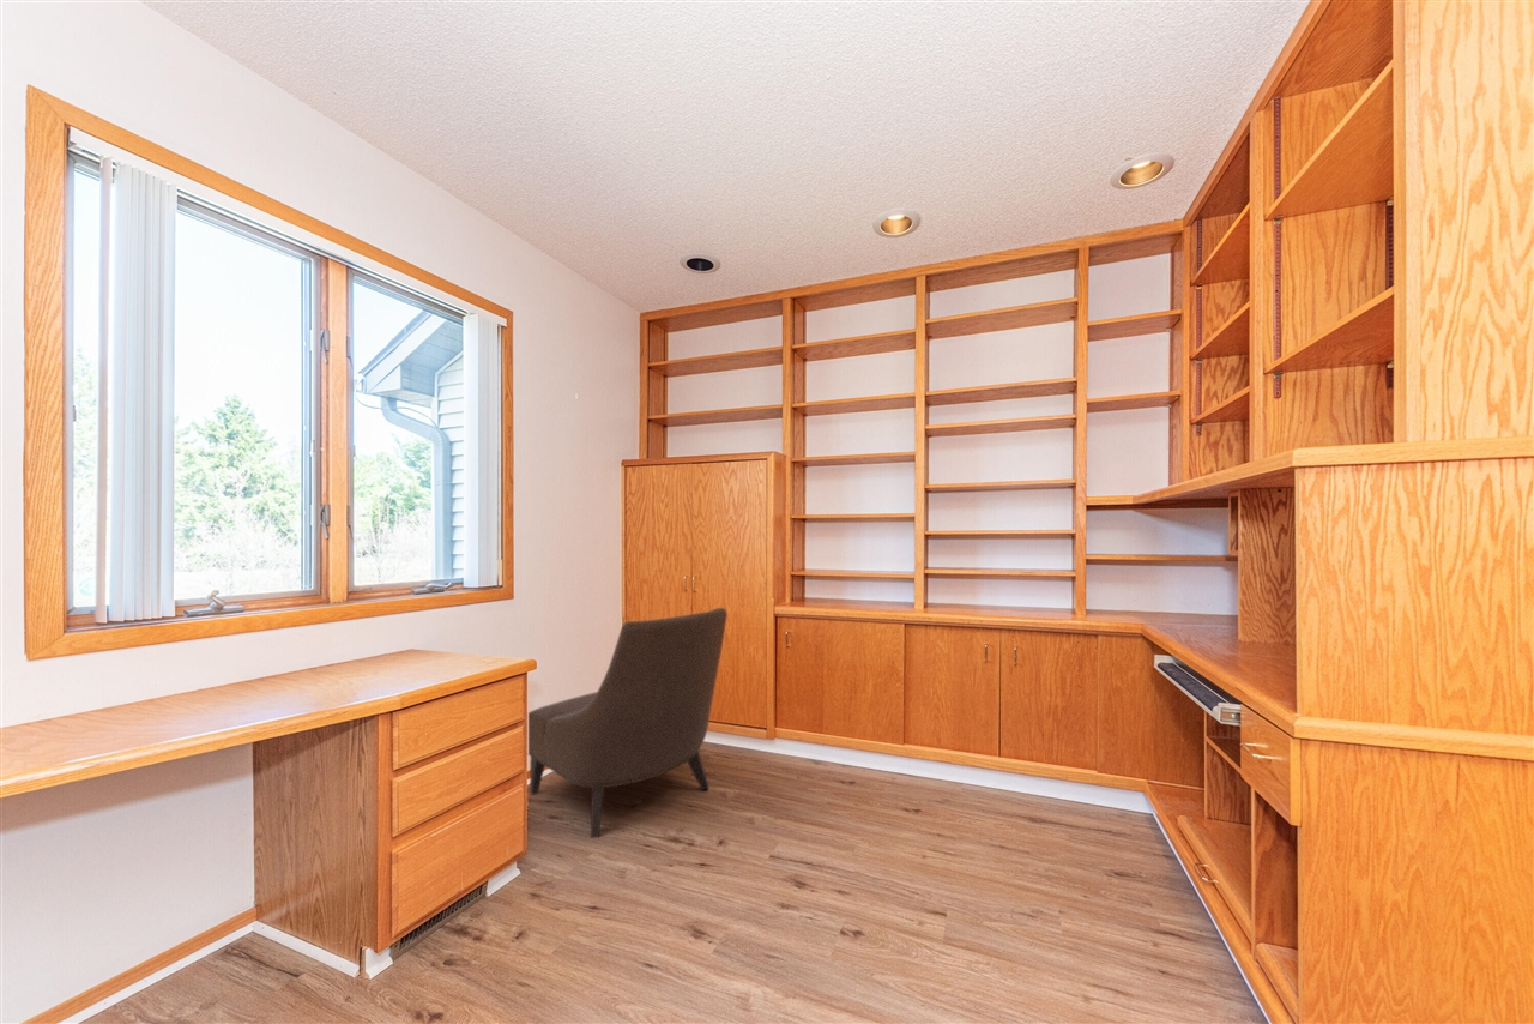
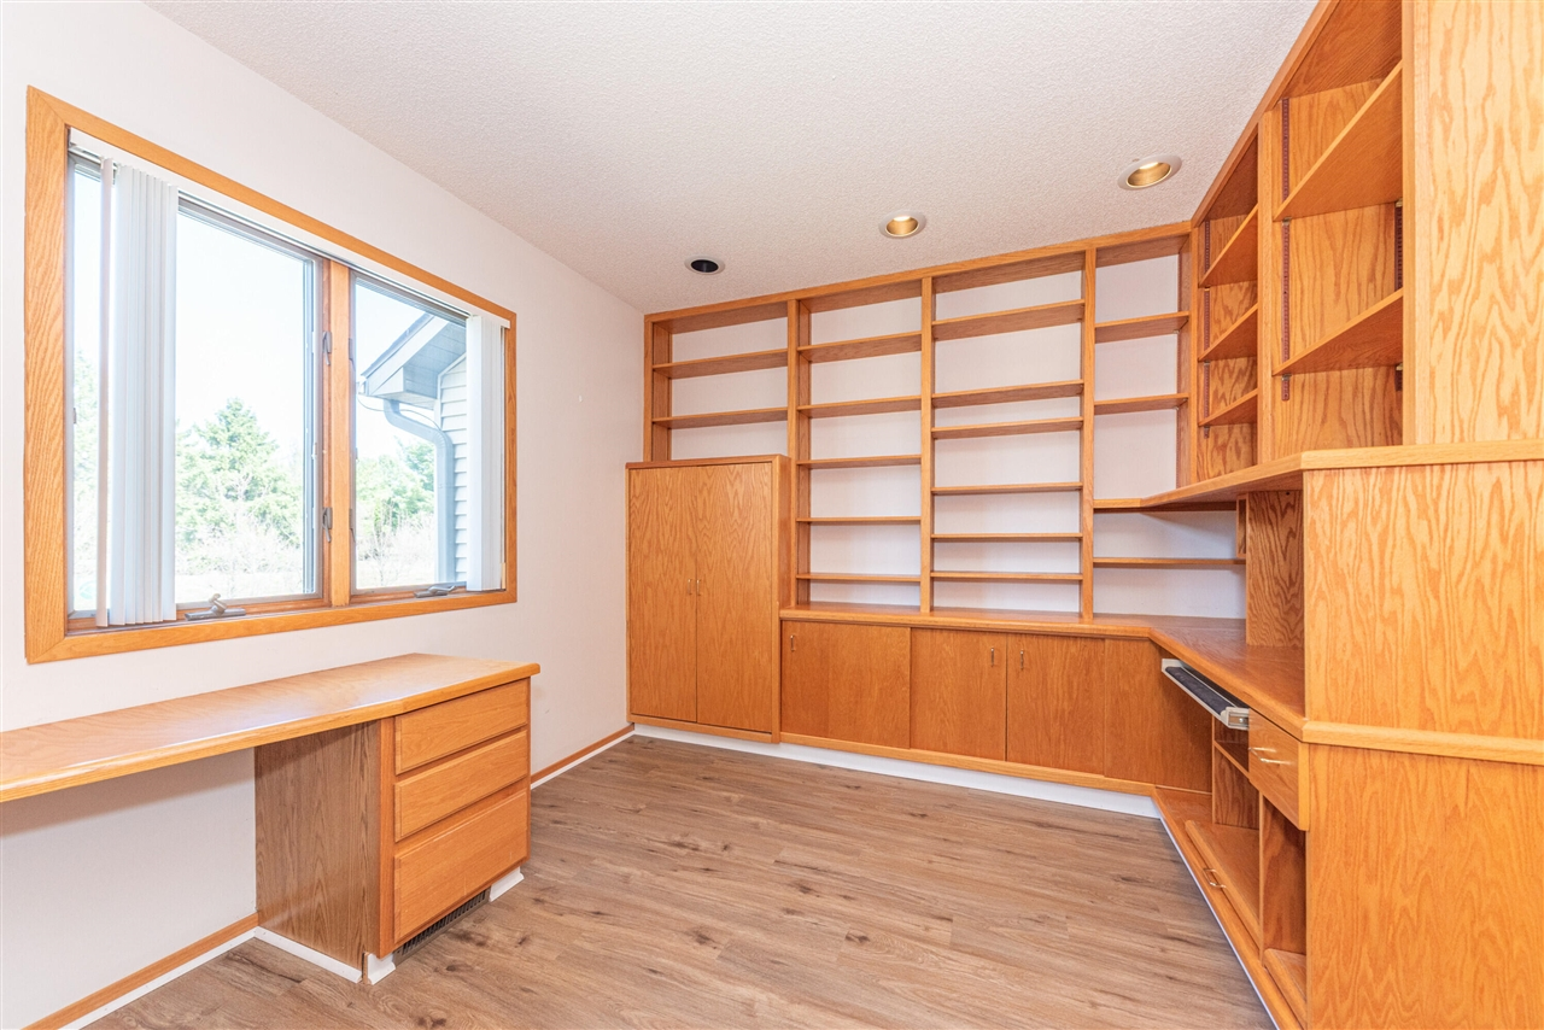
- chair [527,607,729,839]
